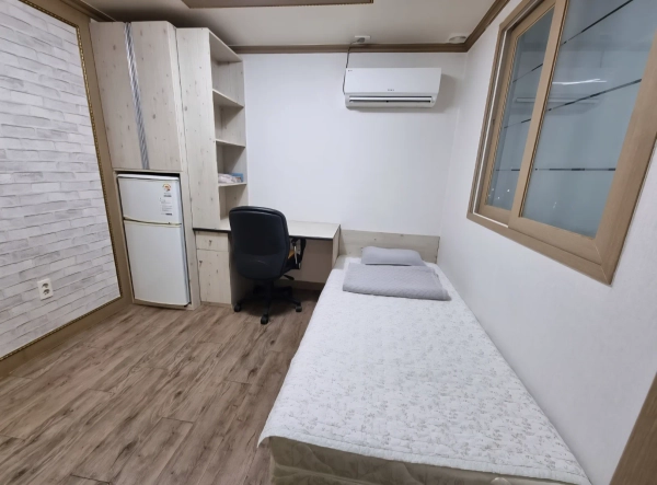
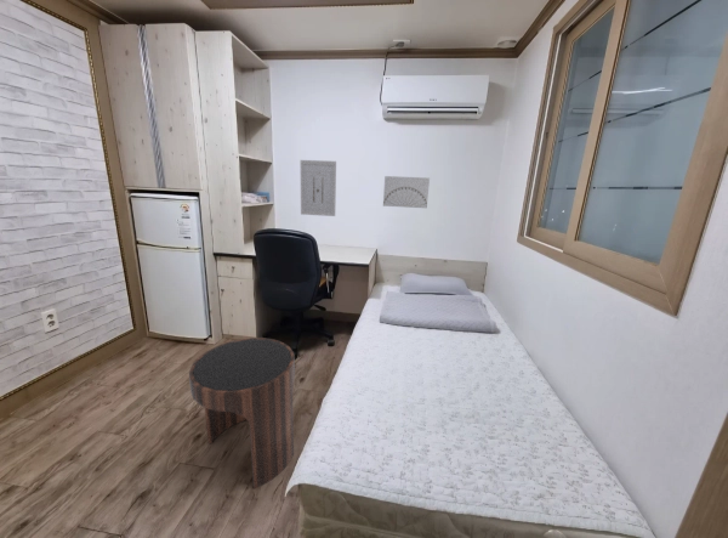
+ wall art [300,159,337,217]
+ side table [188,336,296,489]
+ wall art [382,175,431,209]
